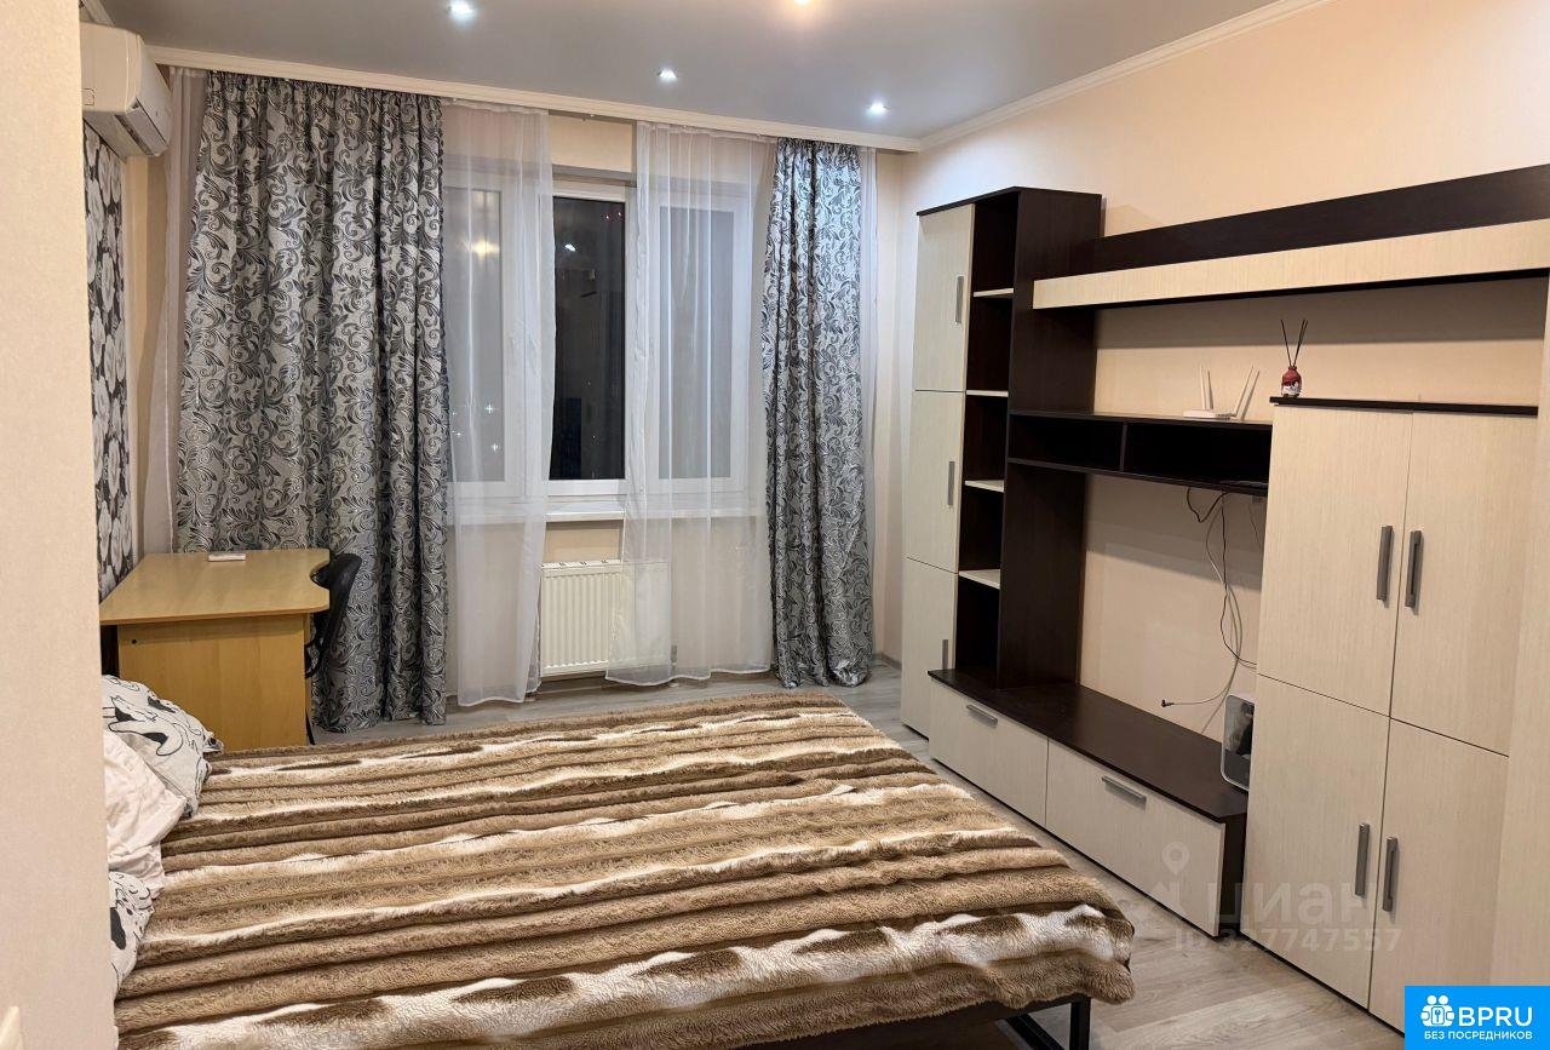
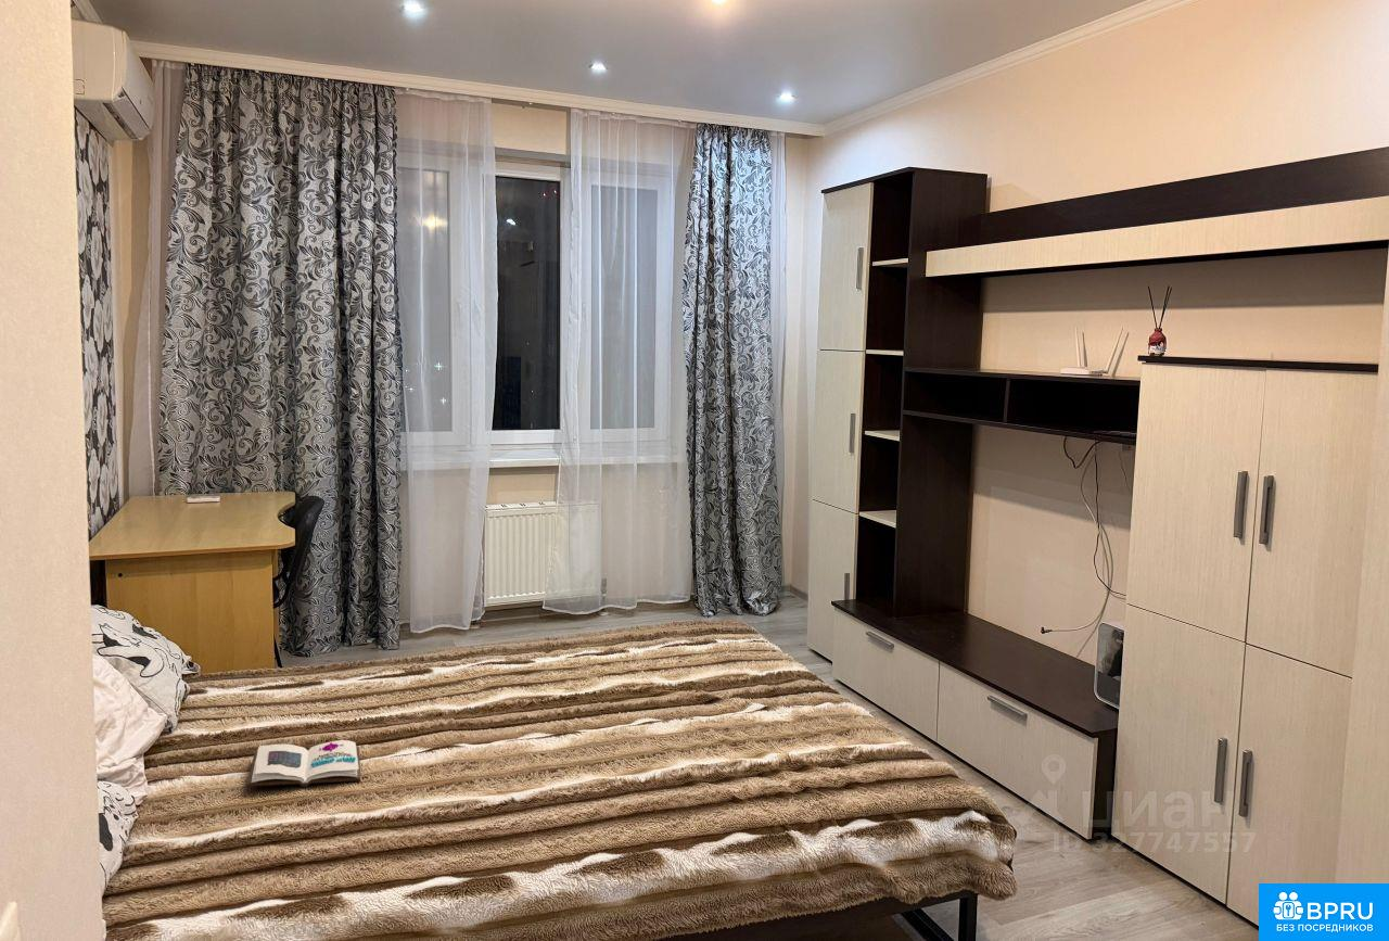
+ book [246,739,361,788]
